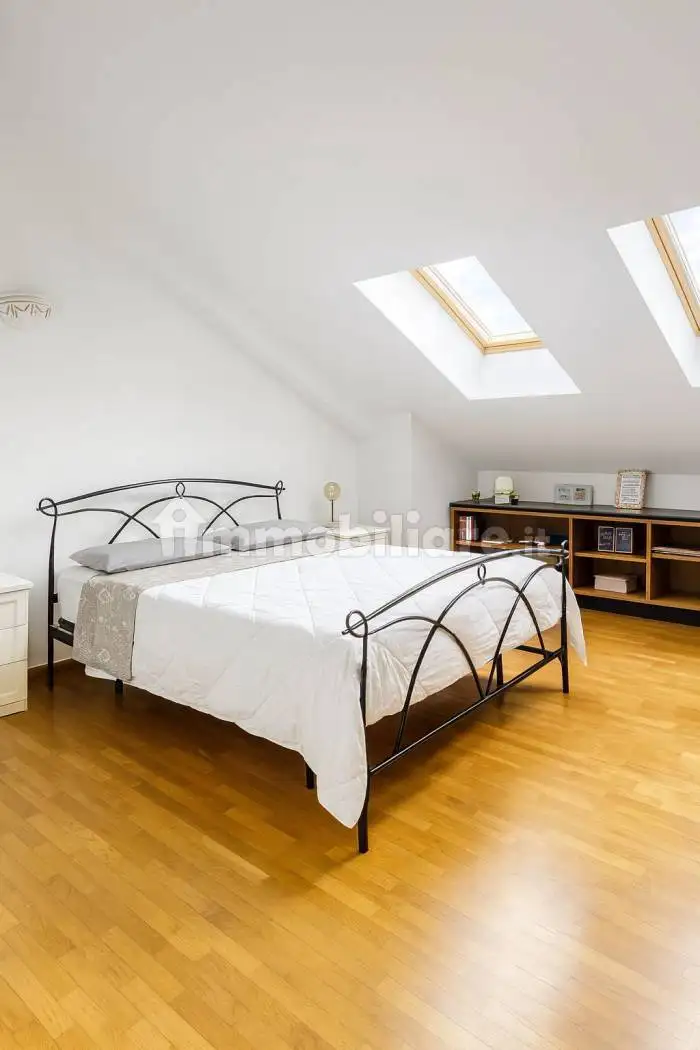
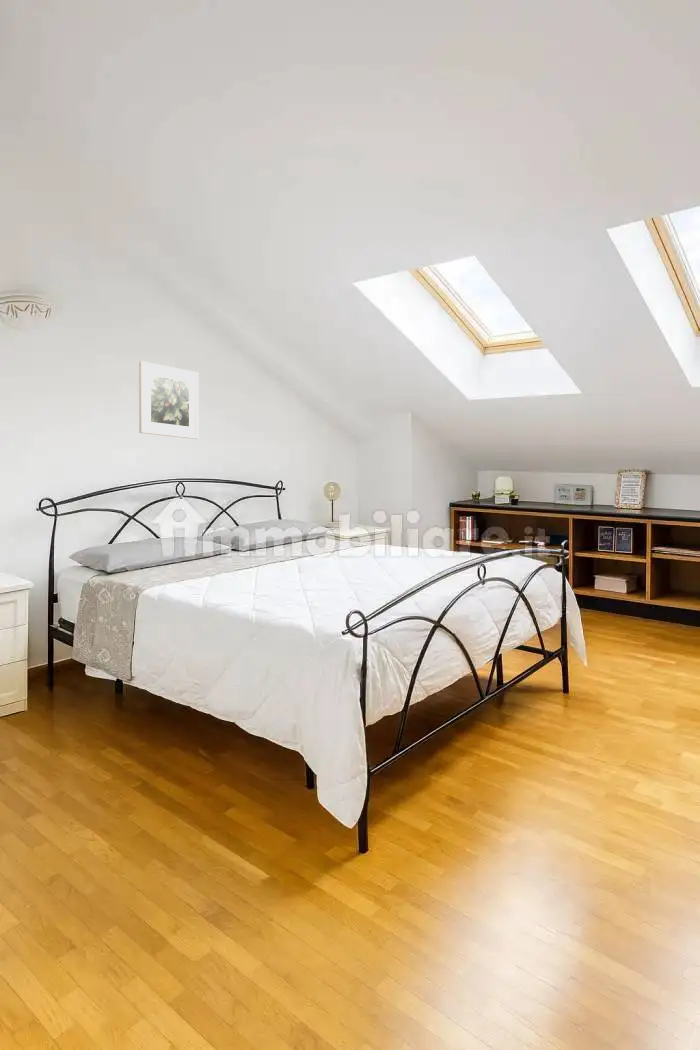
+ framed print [138,360,200,440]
